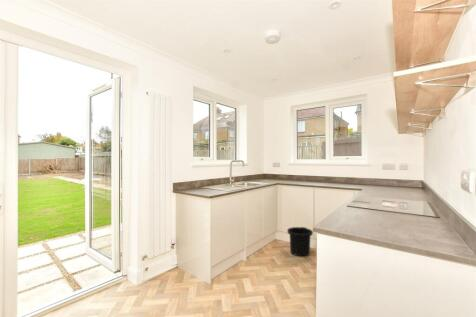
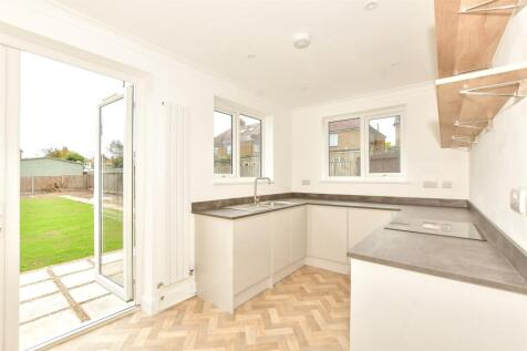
- trash can [286,226,314,257]
